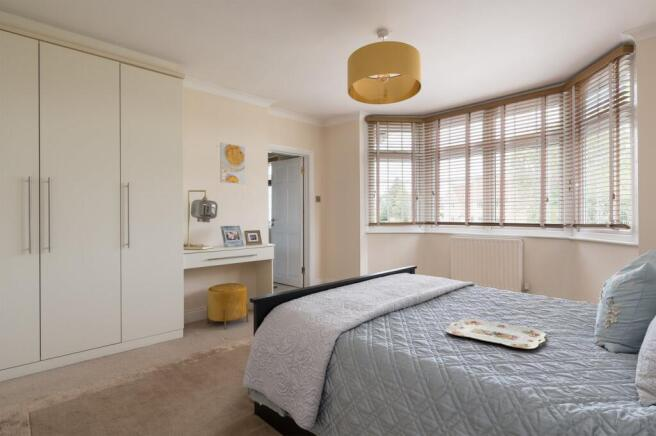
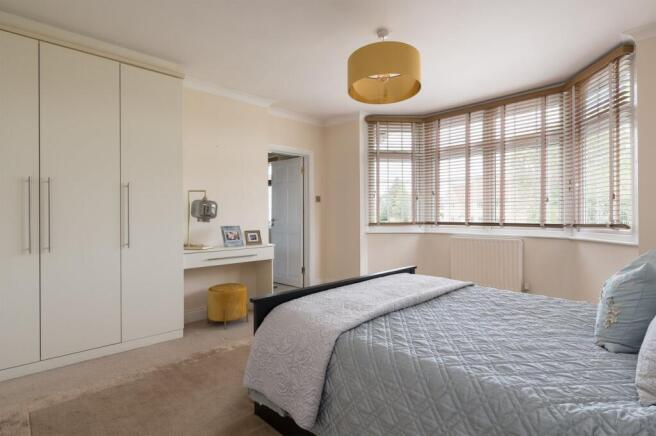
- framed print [219,142,246,185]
- serving tray [444,318,547,350]
